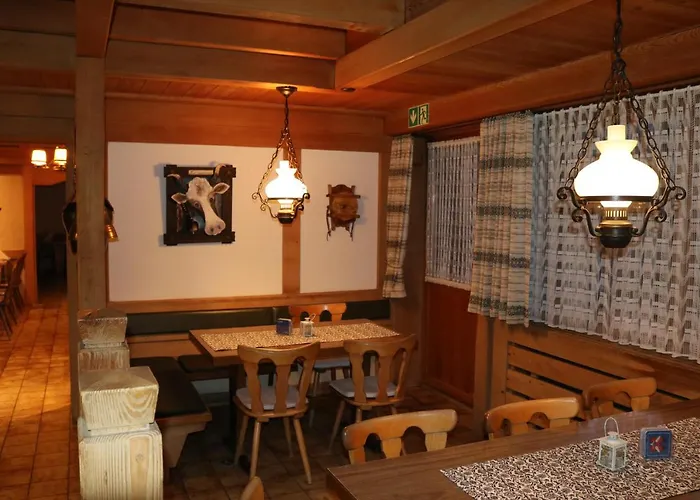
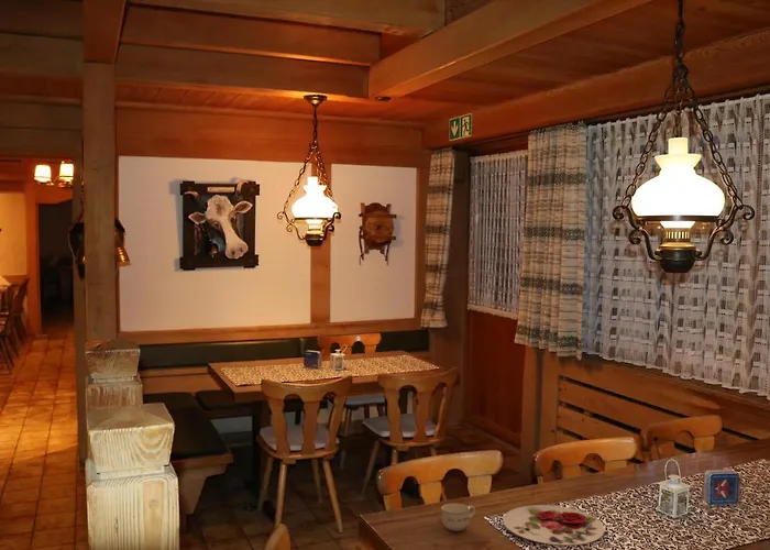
+ plate [502,504,606,547]
+ cup [440,503,476,532]
